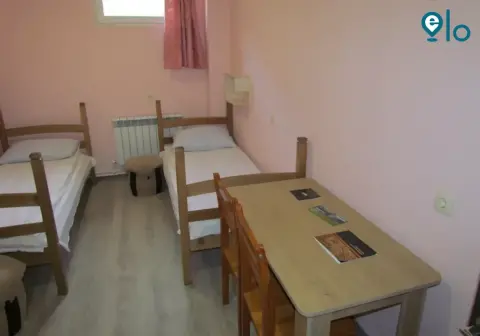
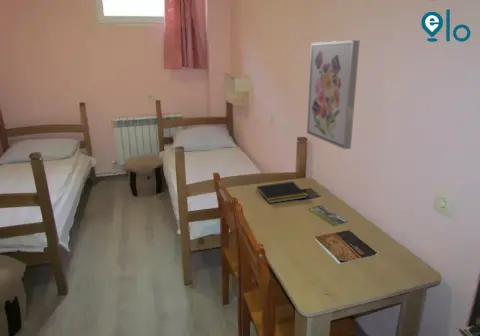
+ notepad [255,181,308,204]
+ wall art [306,39,361,150]
